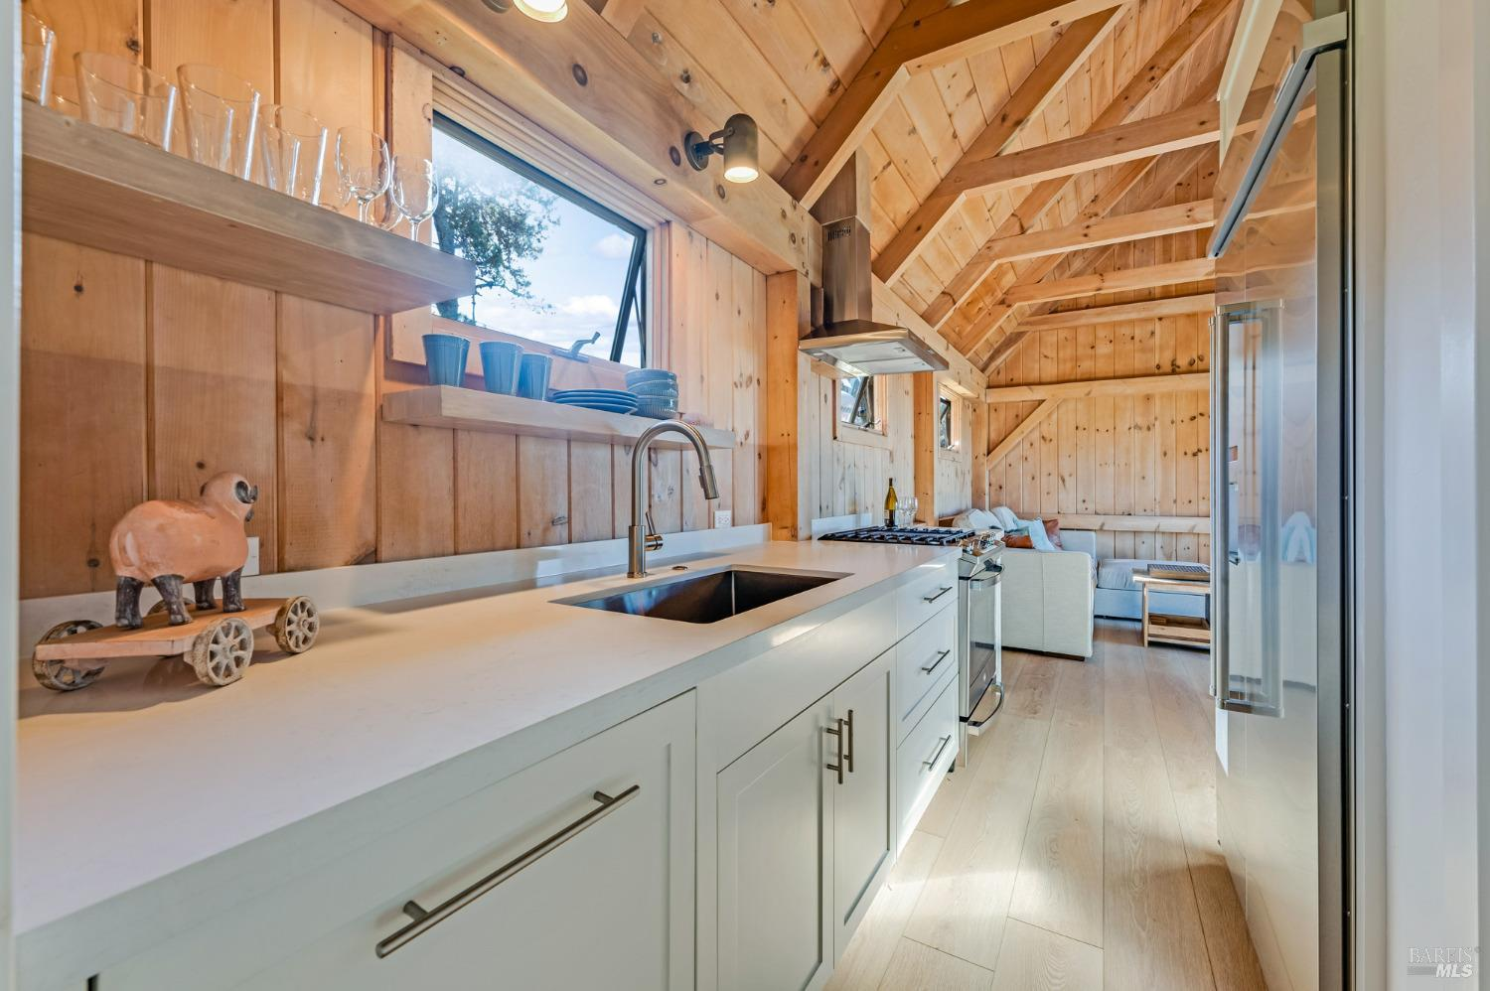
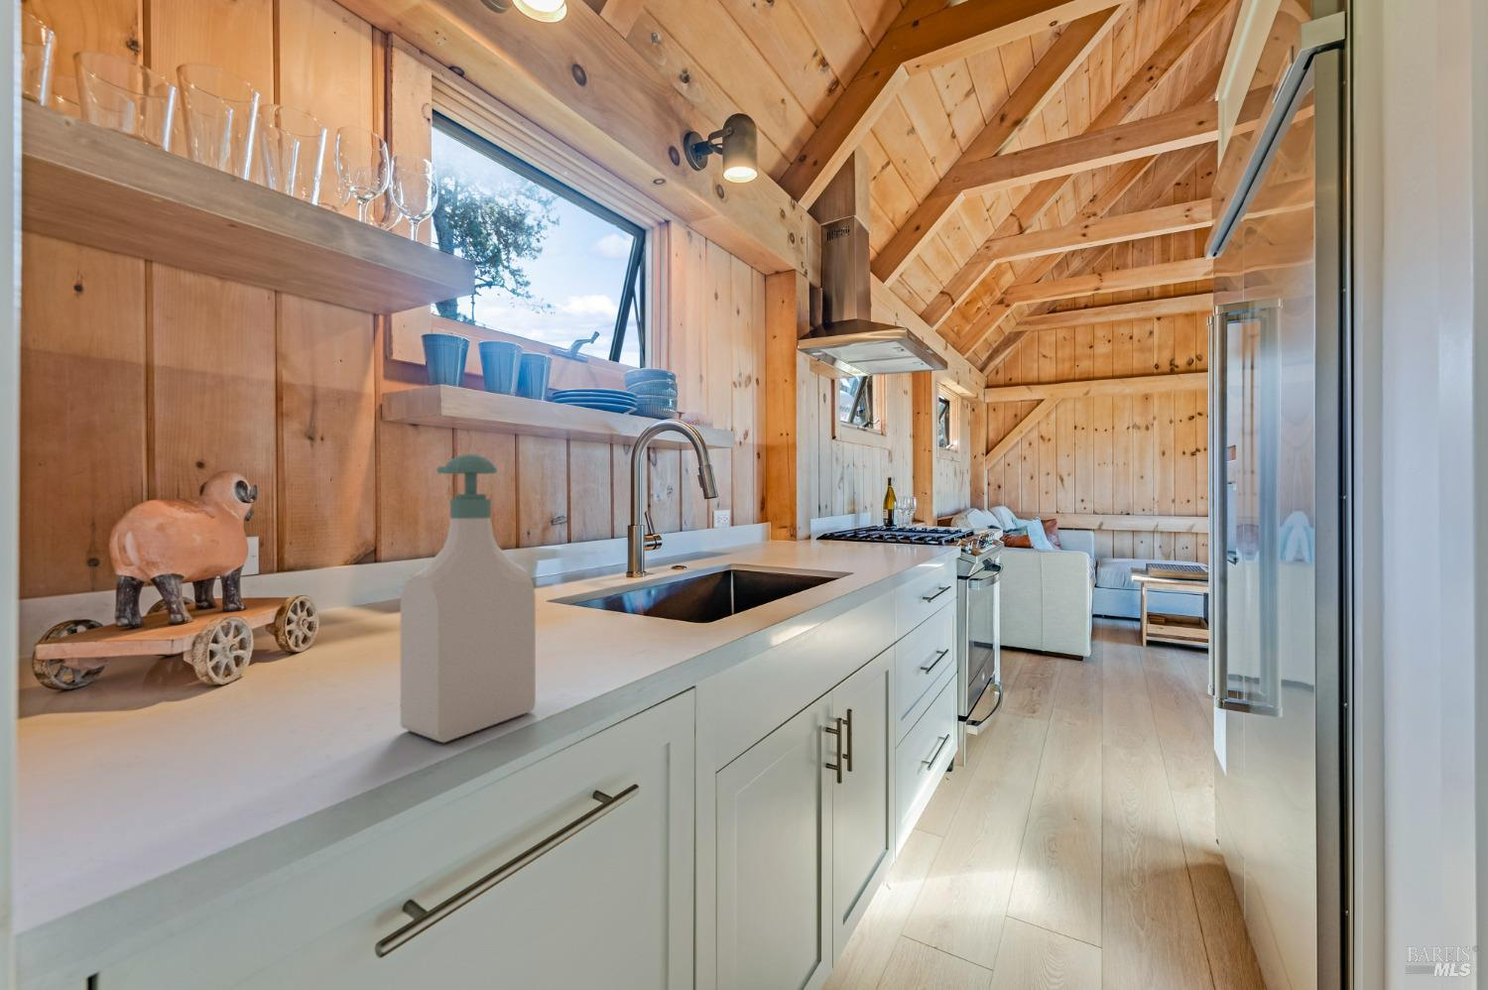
+ soap bottle [400,453,537,744]
